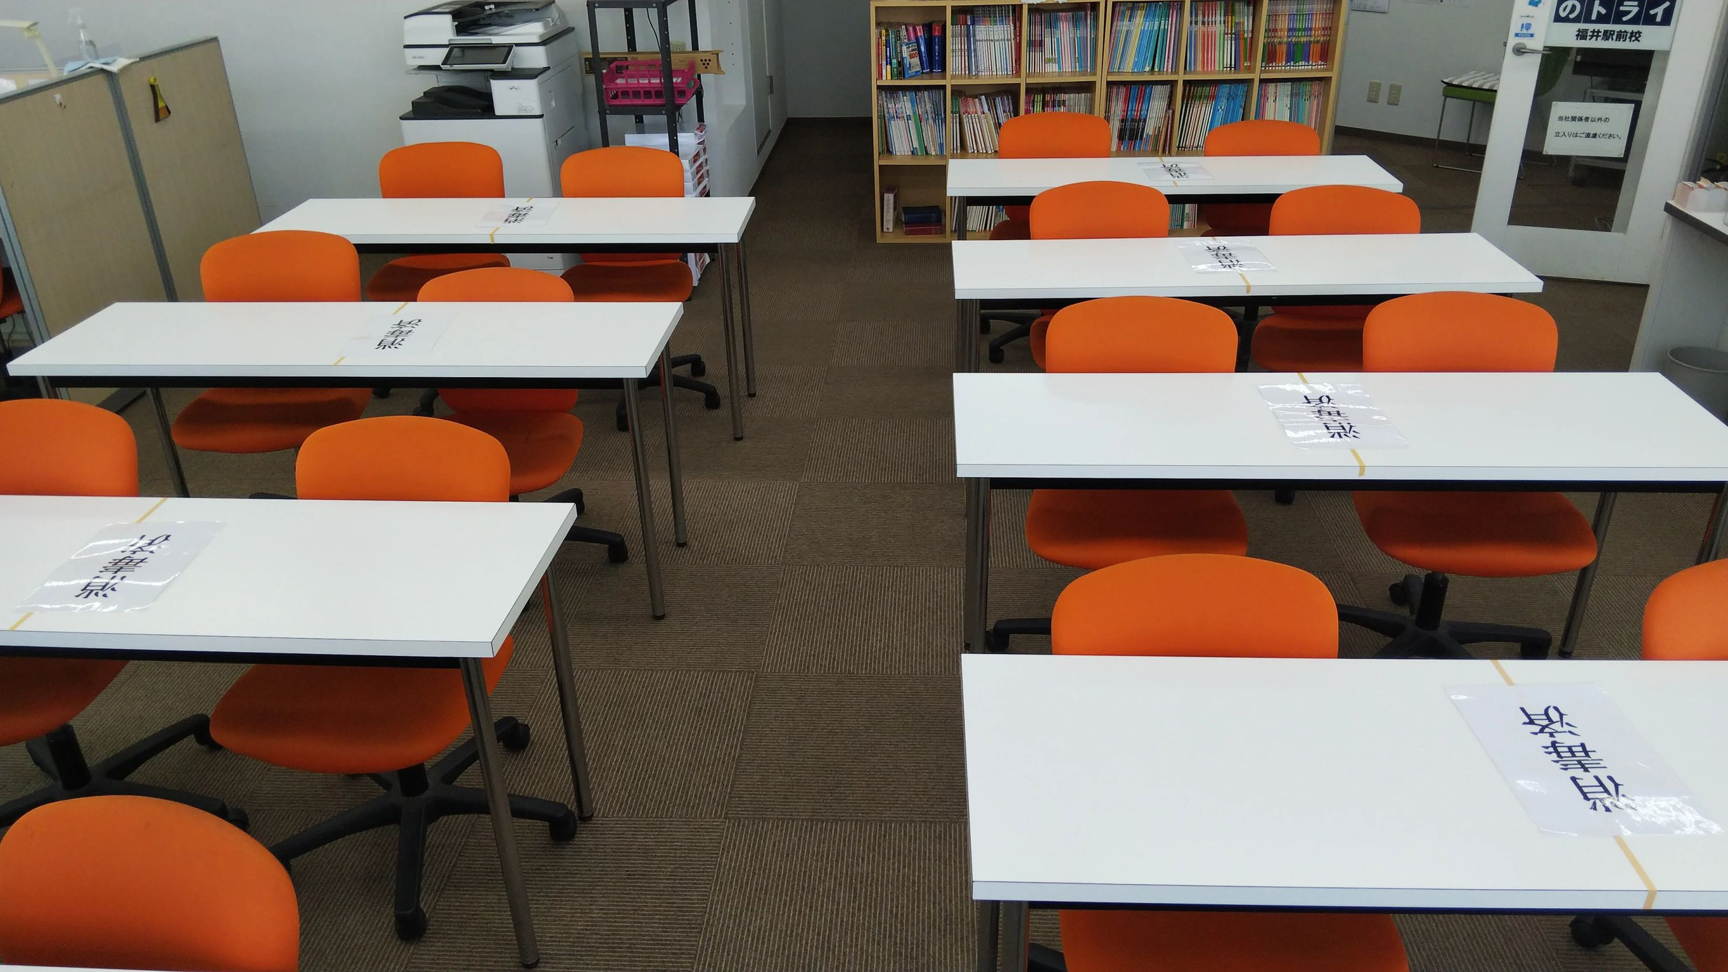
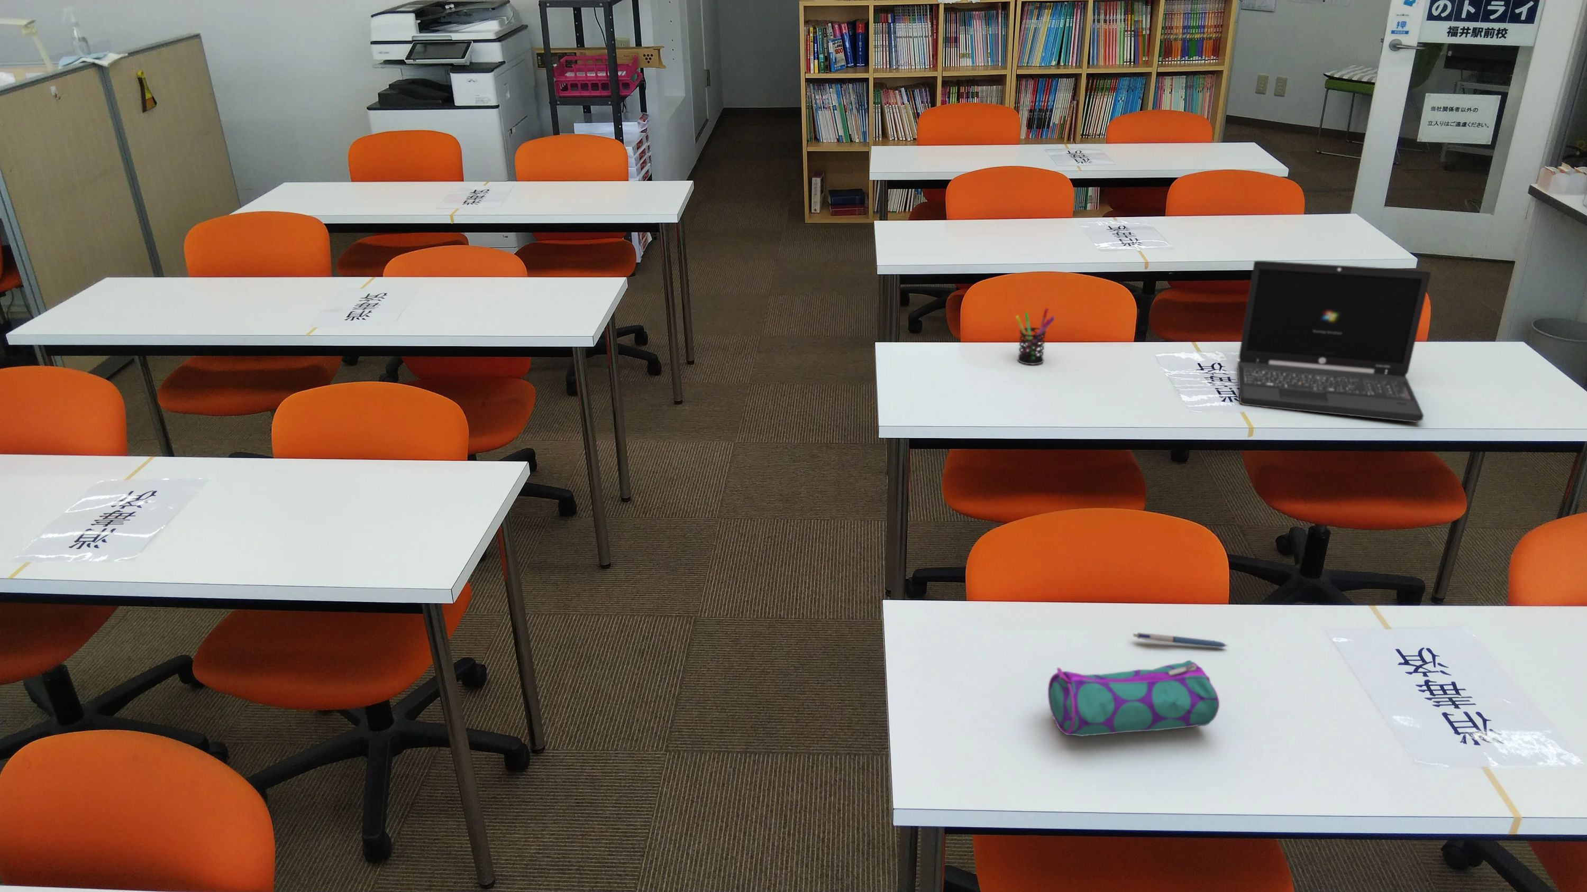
+ pen holder [1015,308,1055,365]
+ pen [1132,632,1228,648]
+ pencil case [1047,660,1220,737]
+ laptop [1237,260,1431,423]
